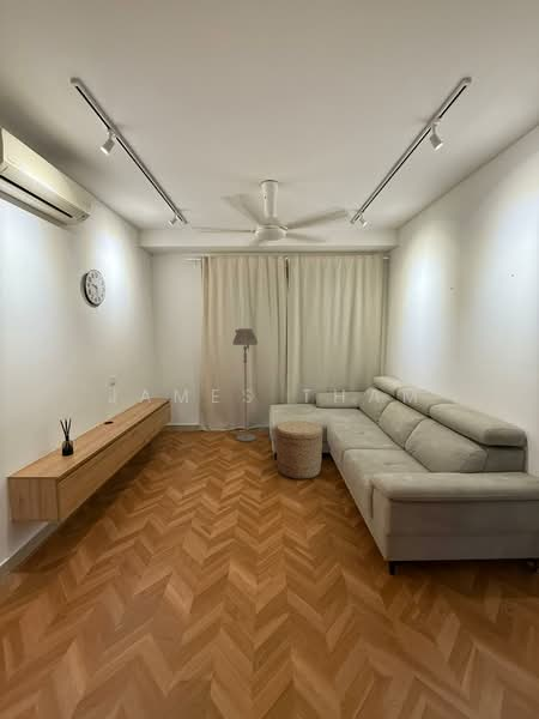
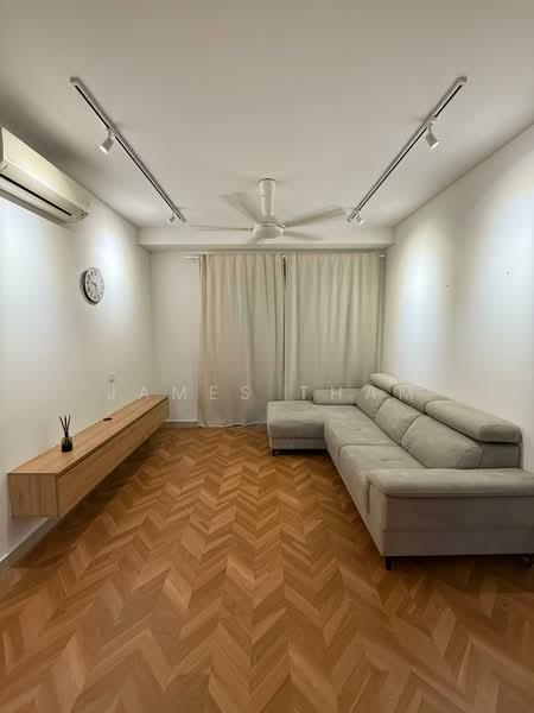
- floor lamp [231,327,259,442]
- basket [274,419,323,481]
